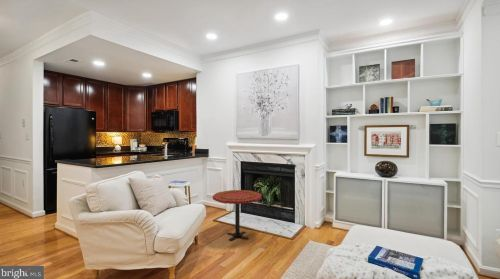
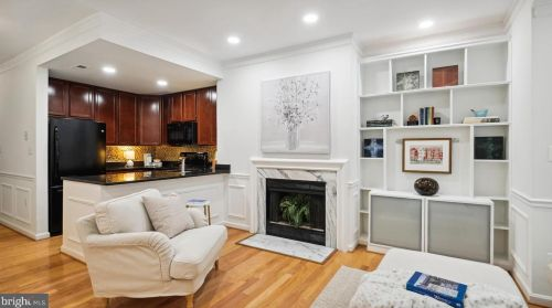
- side table [212,189,263,242]
